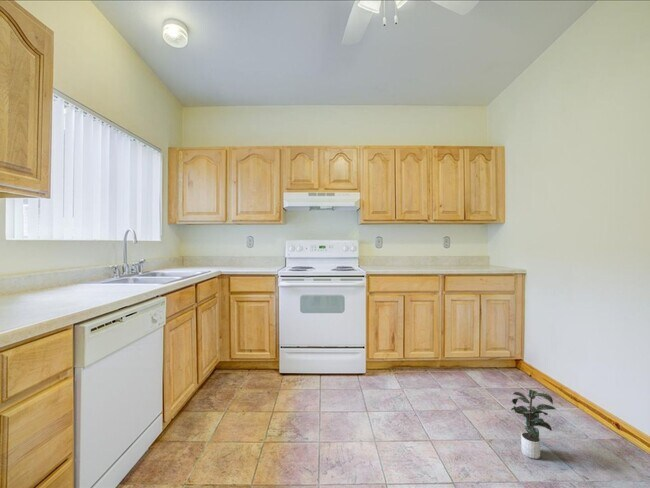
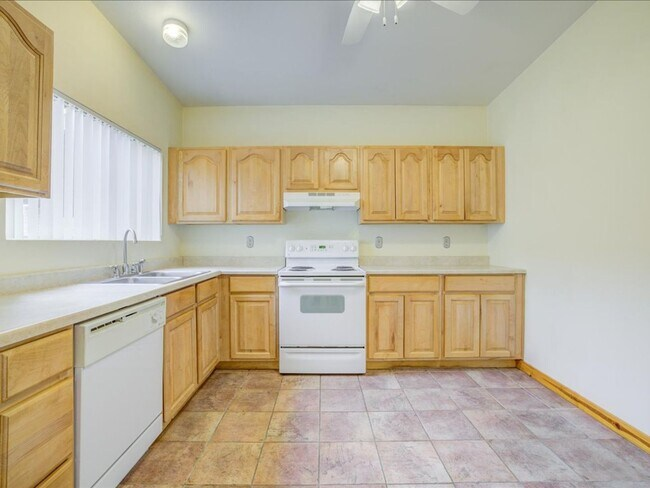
- potted plant [510,388,558,460]
